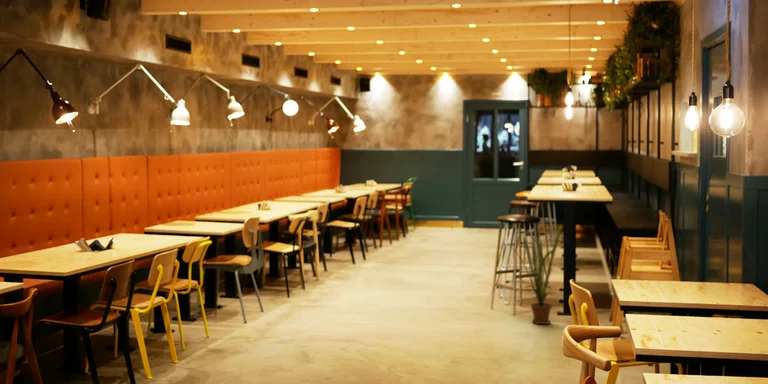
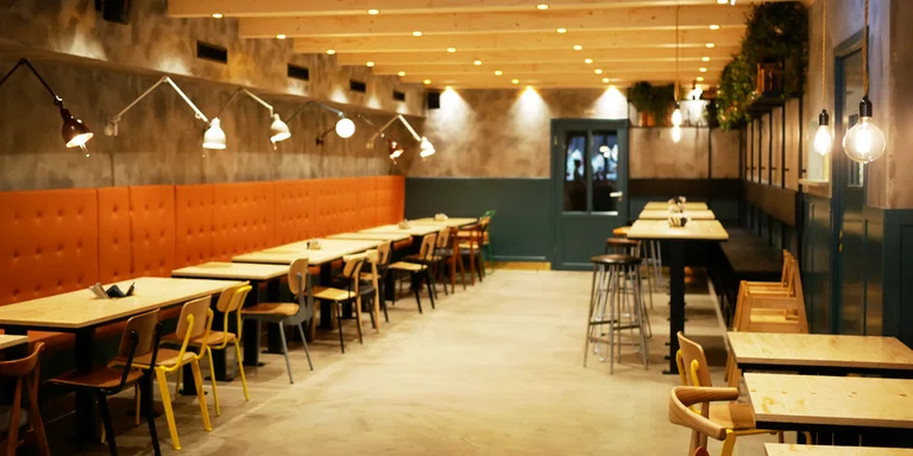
- house plant [509,223,563,325]
